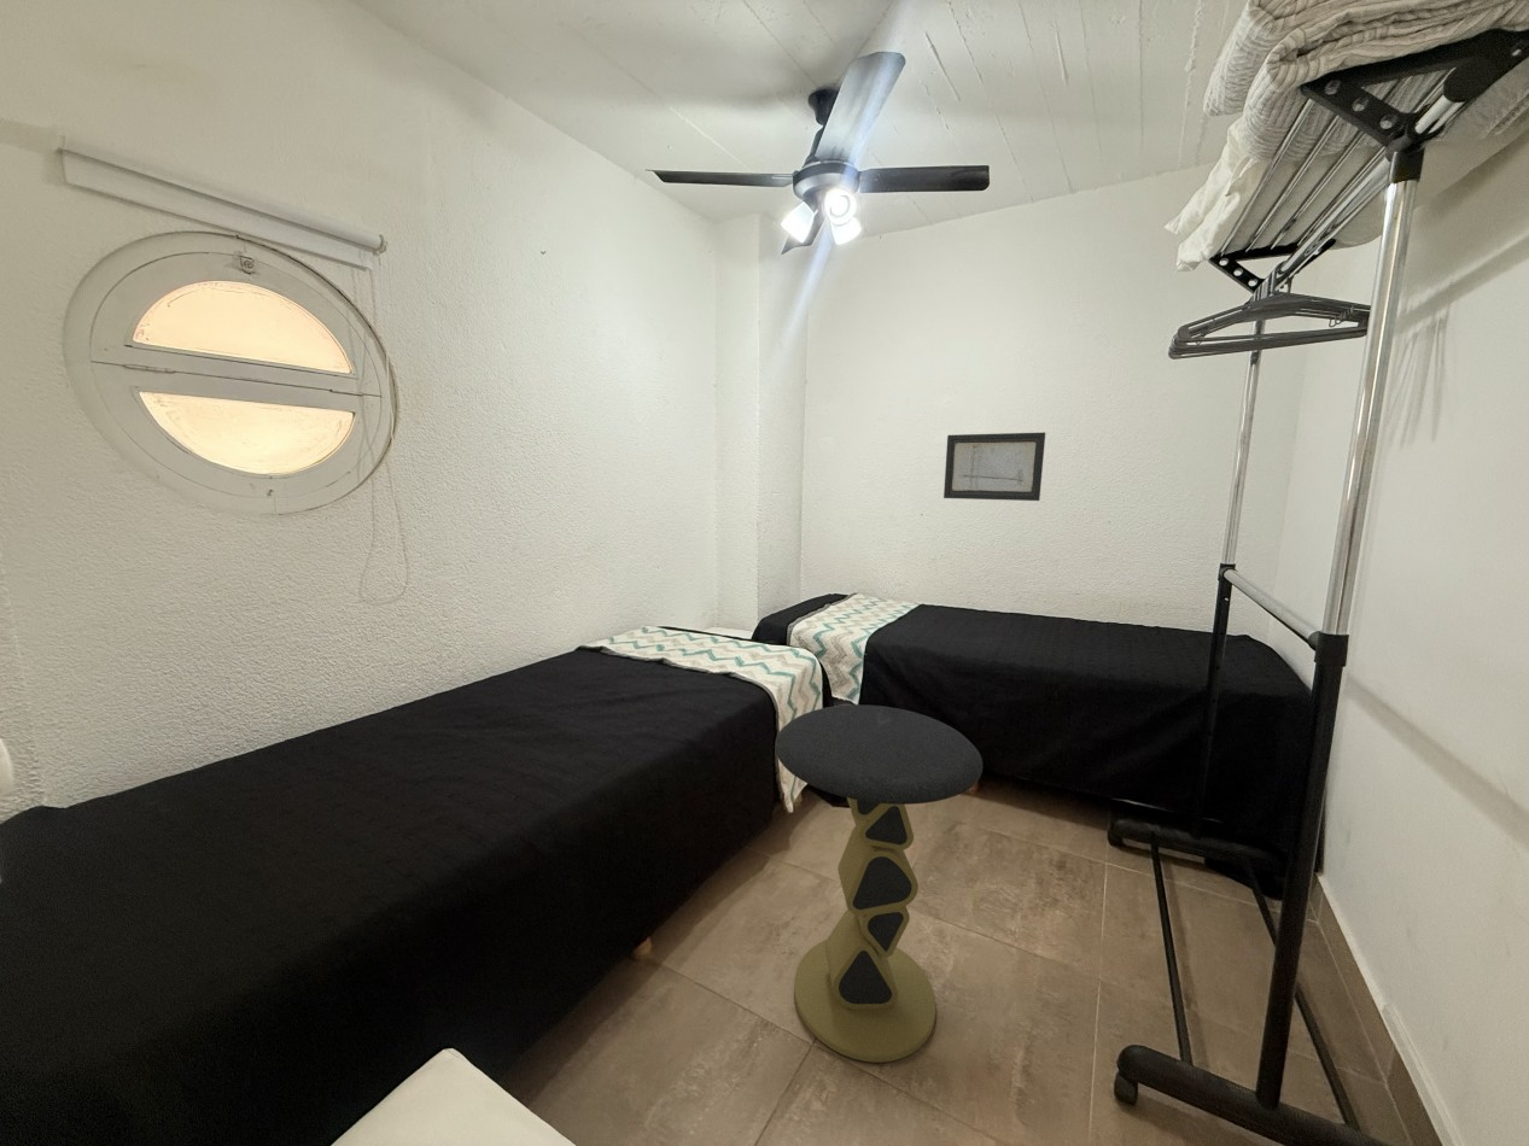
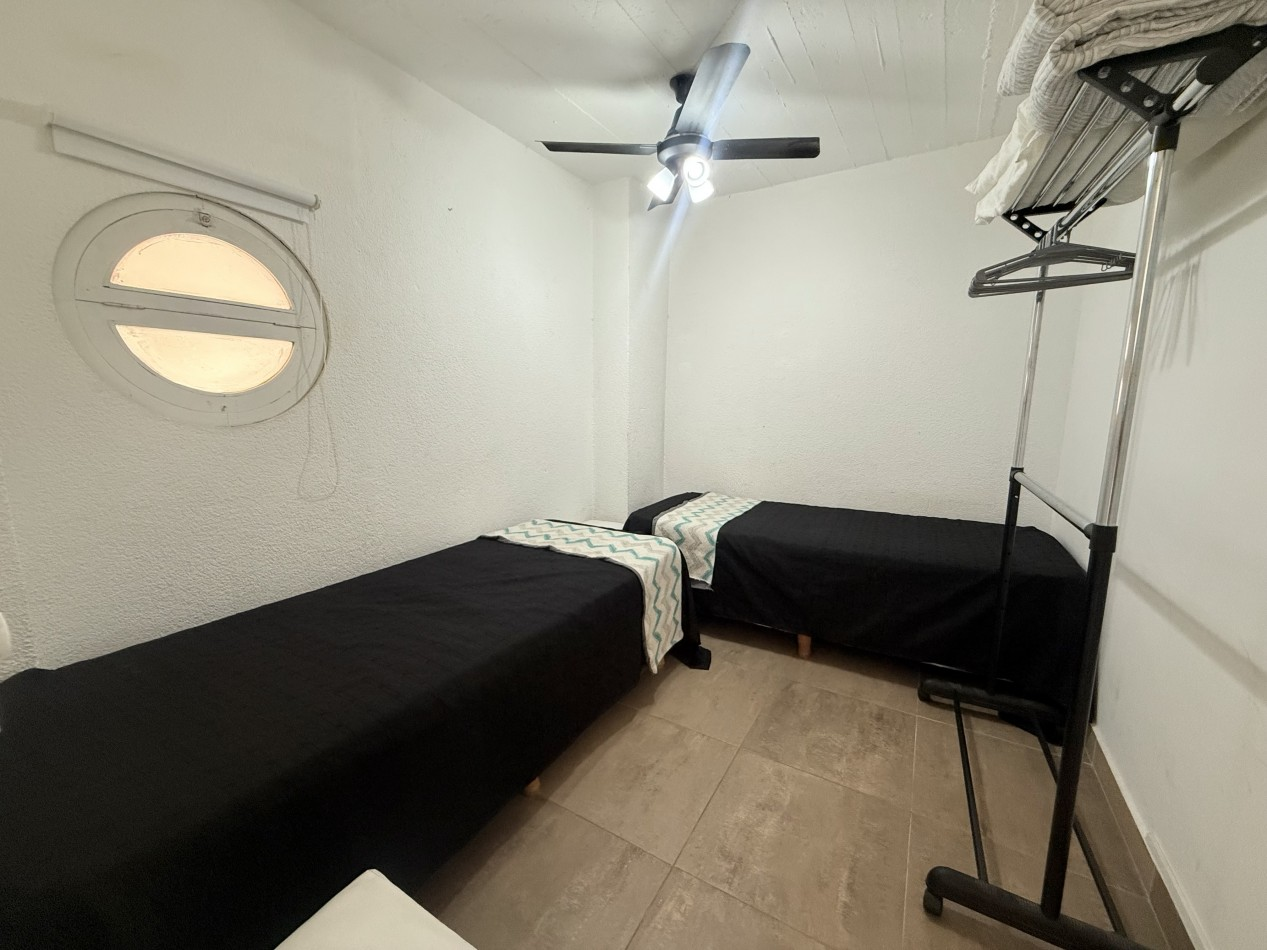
- wall art [943,432,1046,502]
- side table [774,703,984,1064]
